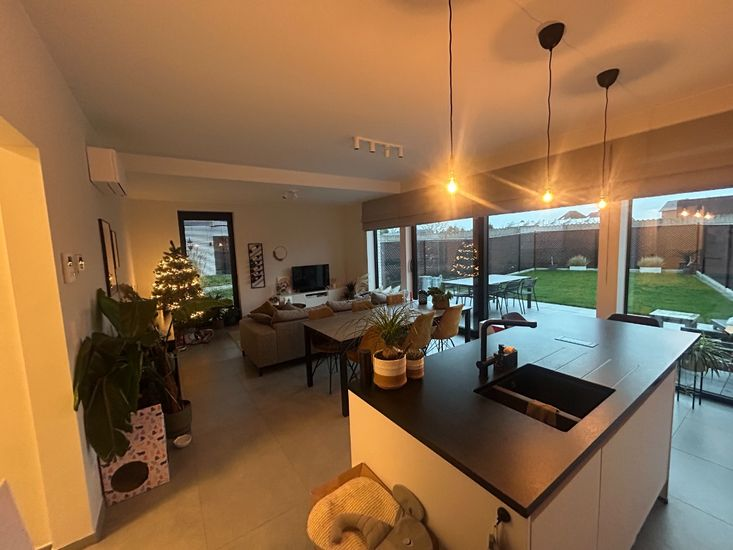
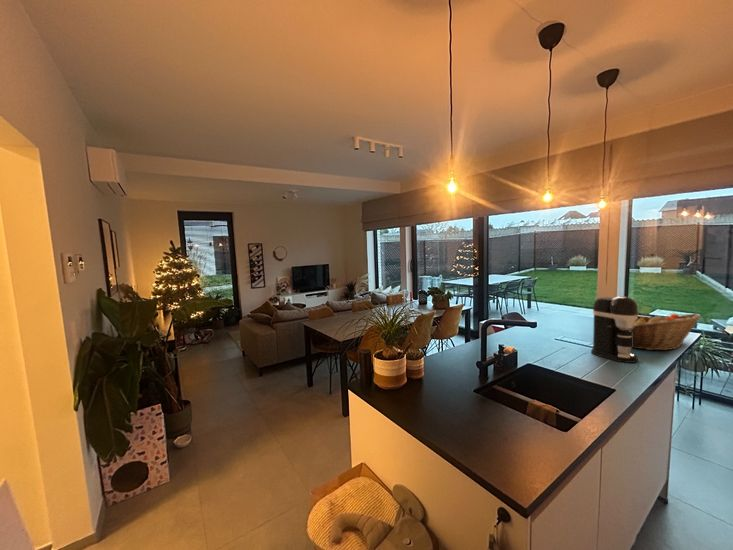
+ coffee maker [590,295,639,364]
+ fruit basket [629,312,702,351]
